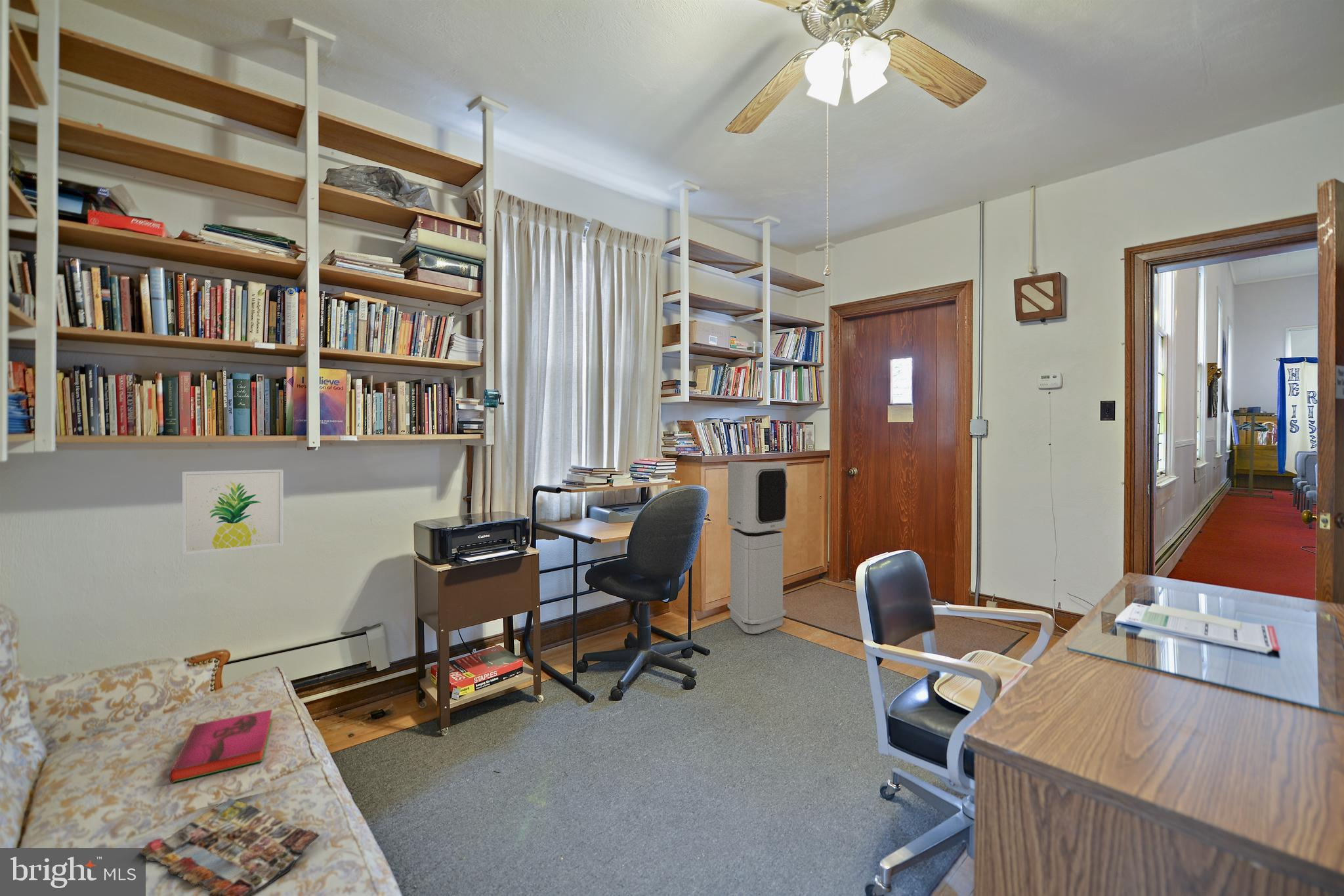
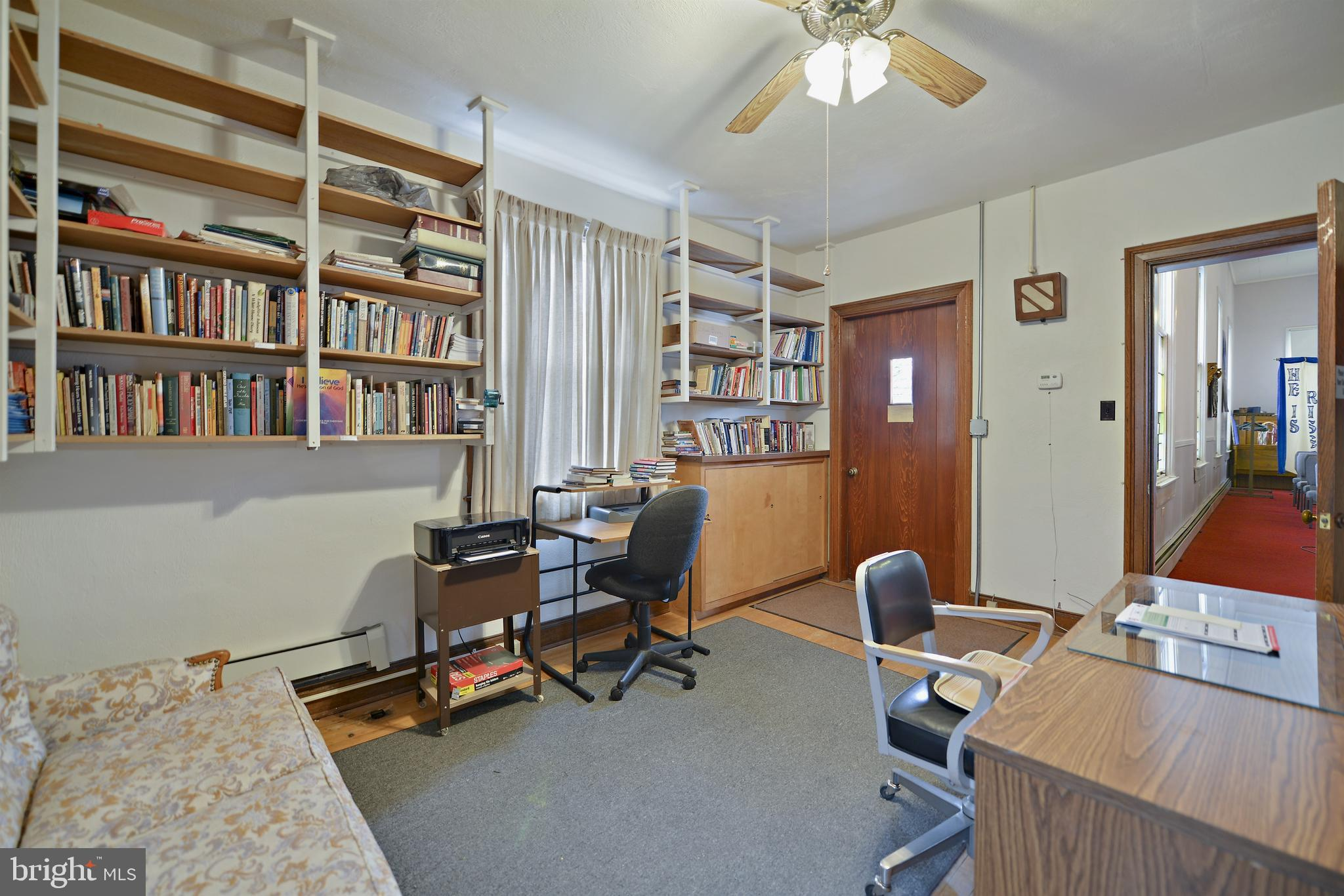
- air purifier [726,461,788,635]
- wall art [182,469,284,556]
- magazine [140,798,320,896]
- hardback book [169,708,273,784]
